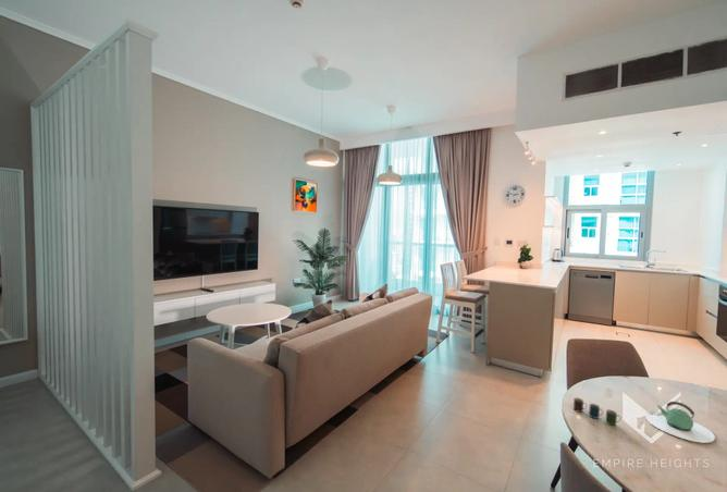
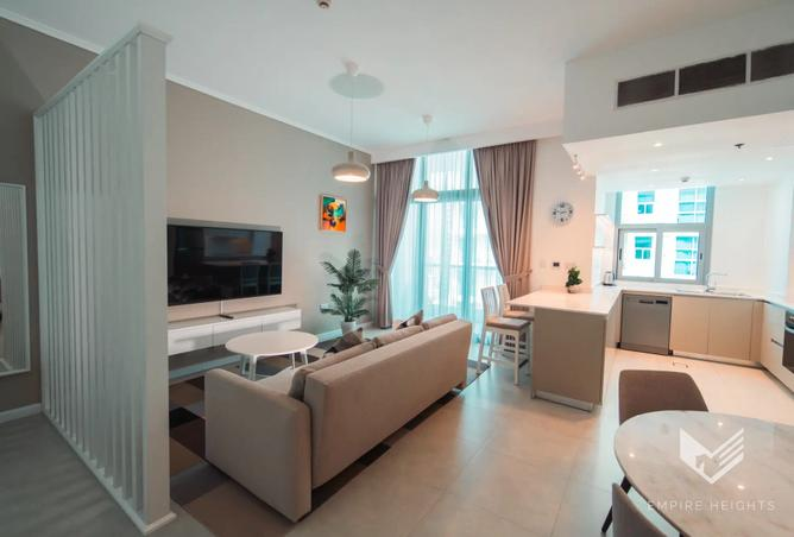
- cup [572,397,621,427]
- teapot [645,401,716,444]
